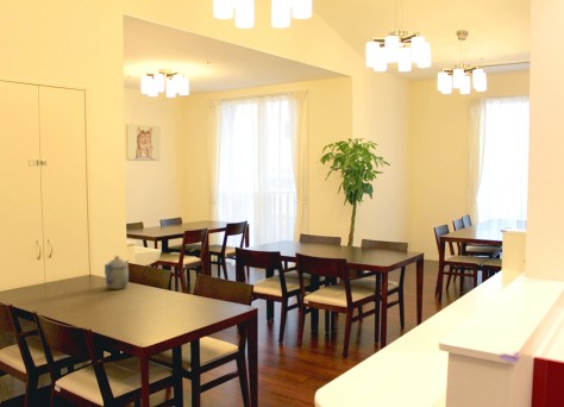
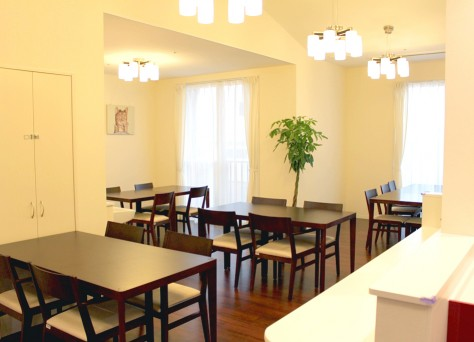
- teapot [104,255,130,290]
